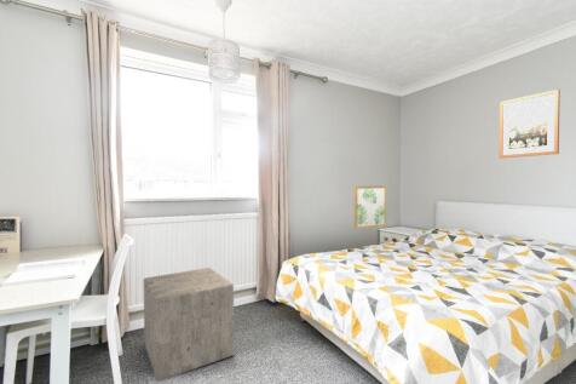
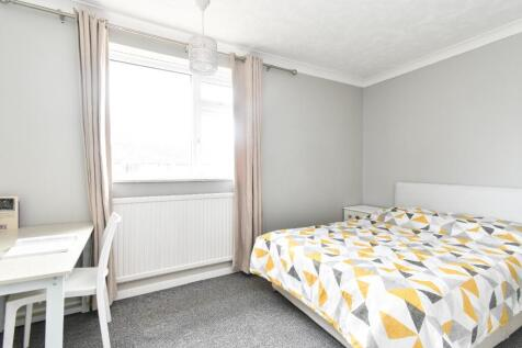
- stool [143,266,236,383]
- wall art [353,184,387,230]
- wall art [499,88,561,159]
